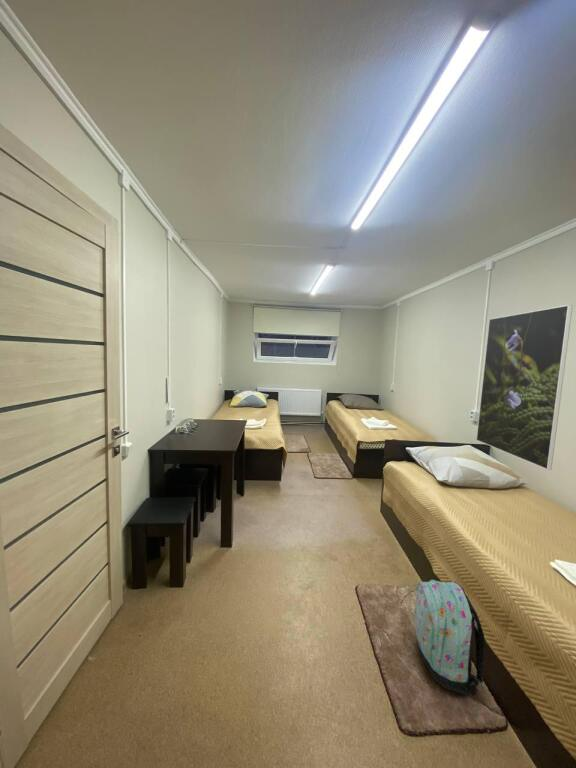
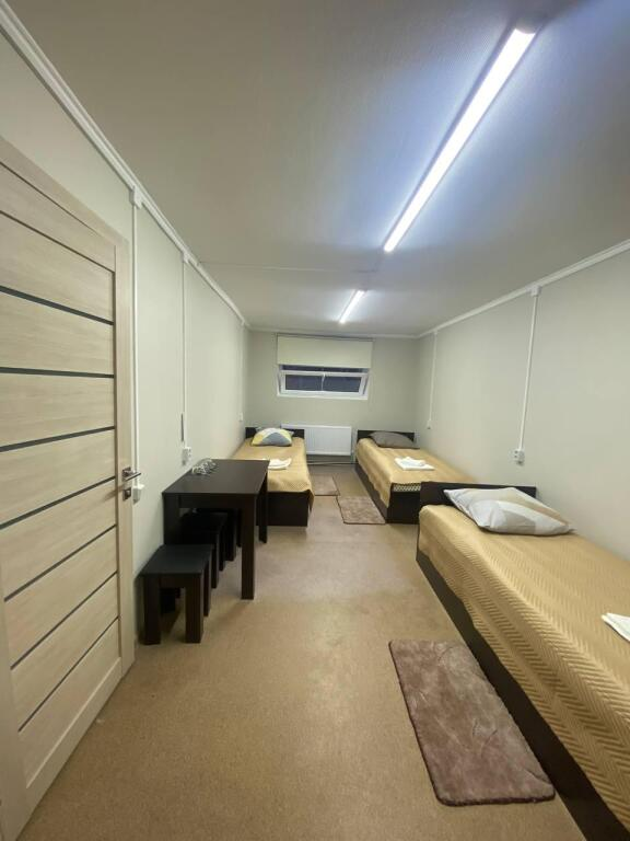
- backpack [414,579,486,697]
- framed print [475,304,574,471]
